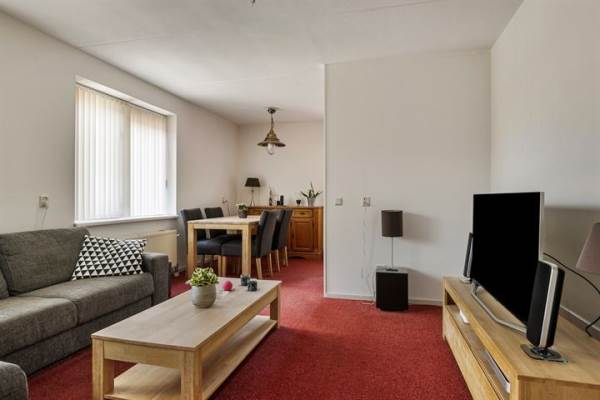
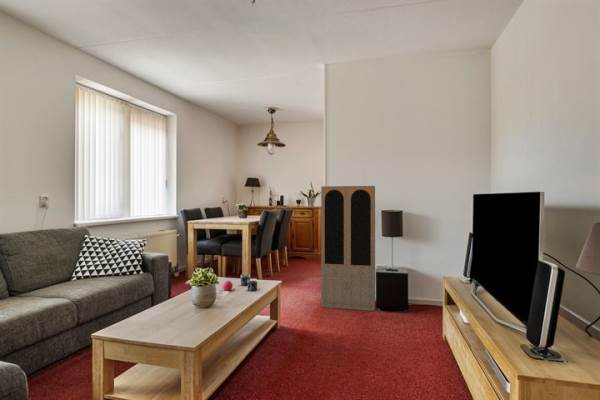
+ cabinet [320,185,376,312]
